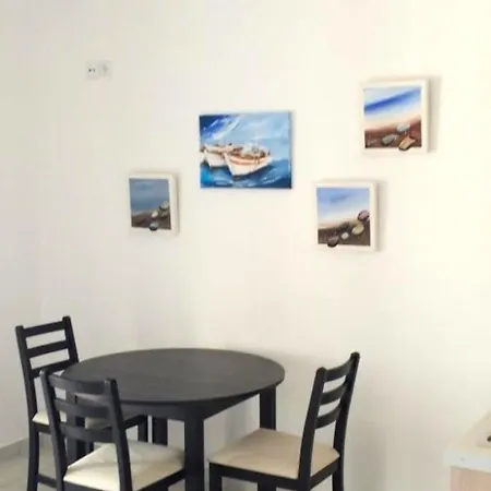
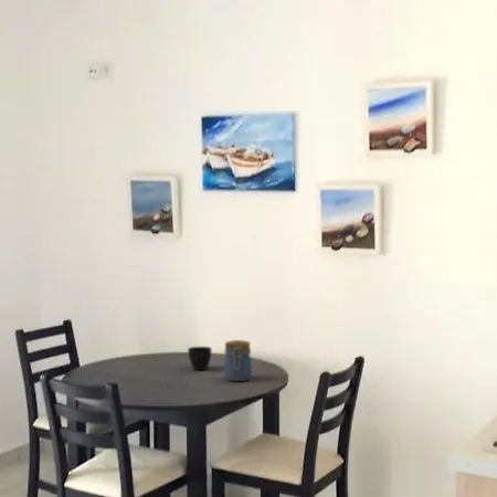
+ cup [187,346,212,371]
+ jar [223,339,253,382]
